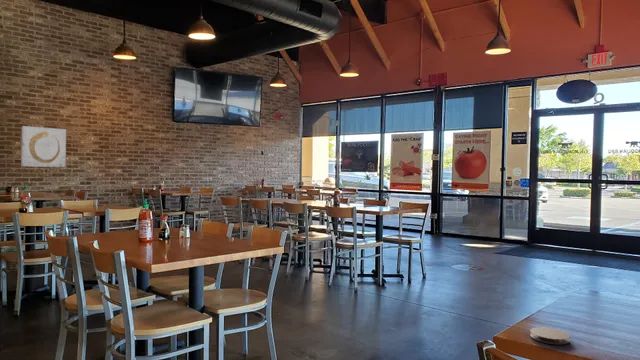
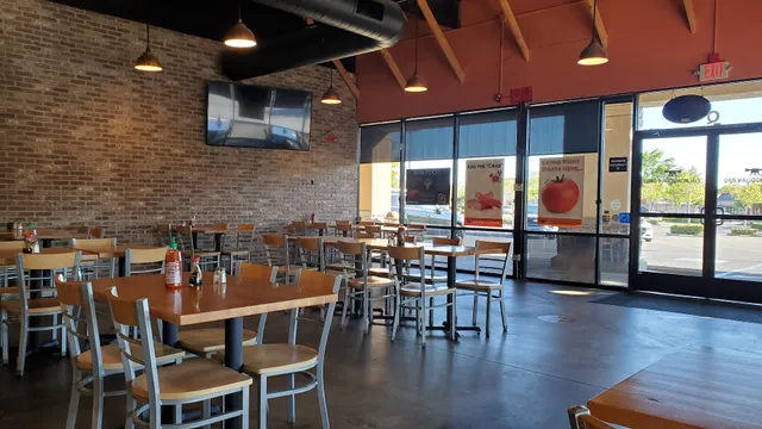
- coaster [529,326,571,345]
- wall art [20,125,67,168]
